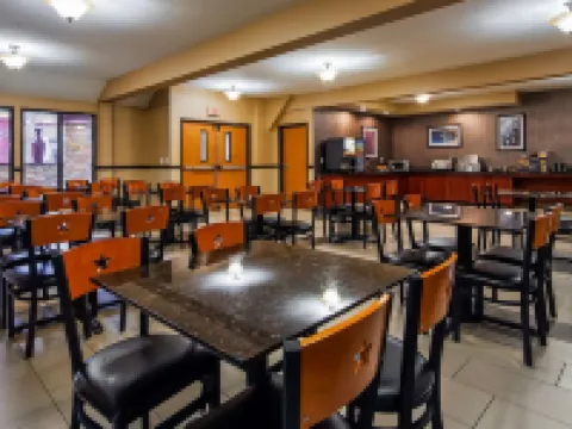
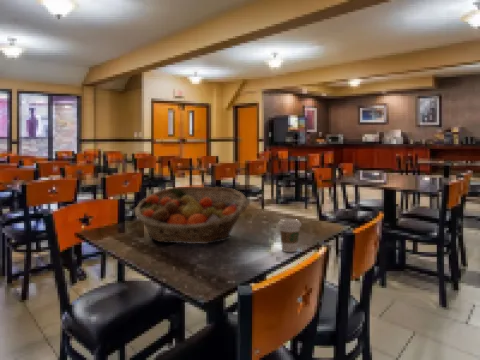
+ coffee cup [277,218,302,253]
+ fruit basket [133,186,249,245]
